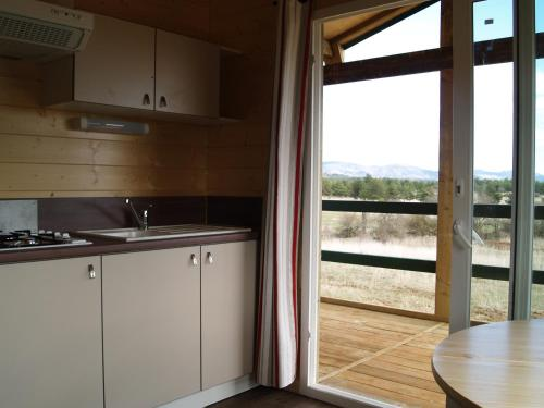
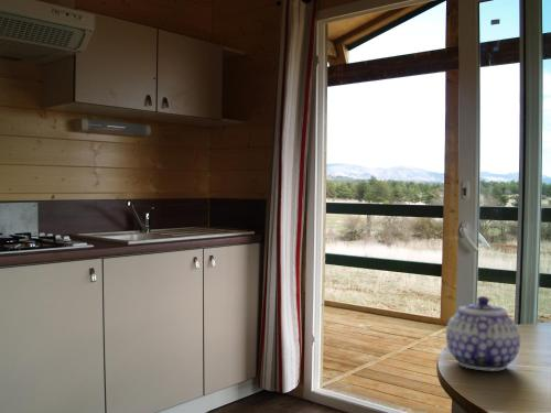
+ teapot [445,295,521,372]
